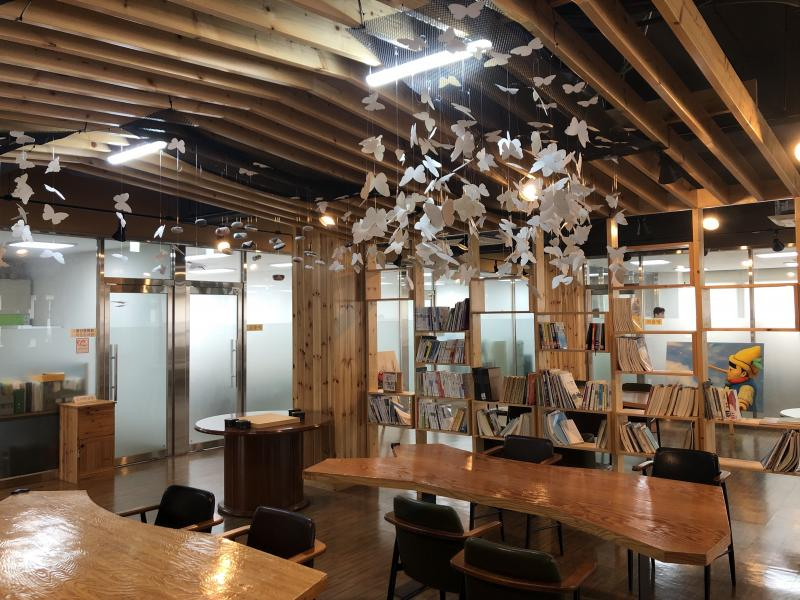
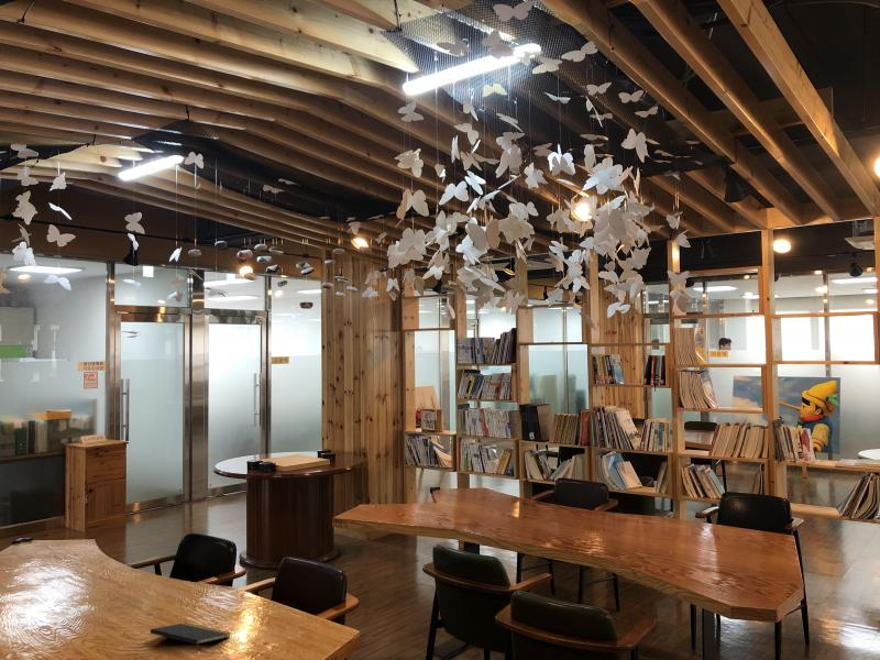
+ notepad [148,622,232,650]
